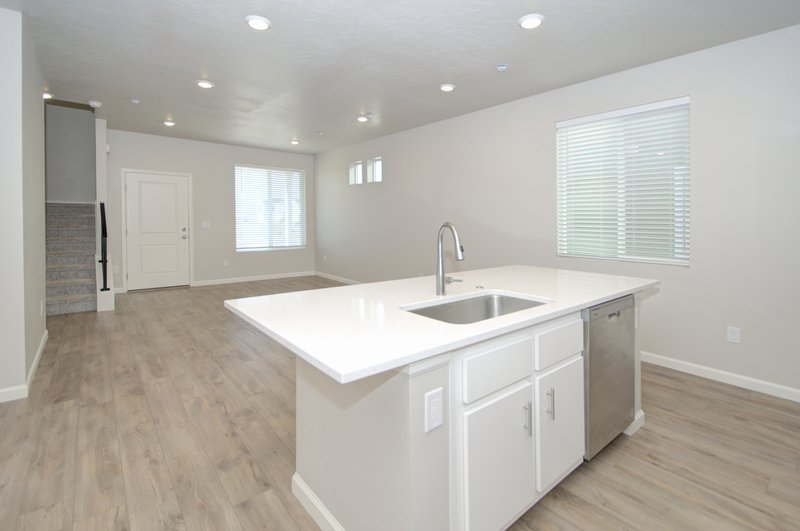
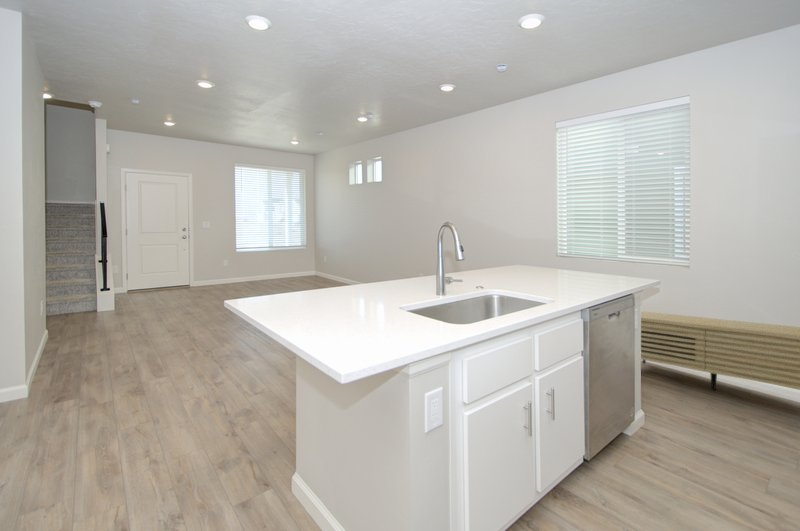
+ sideboard [640,311,800,391]
